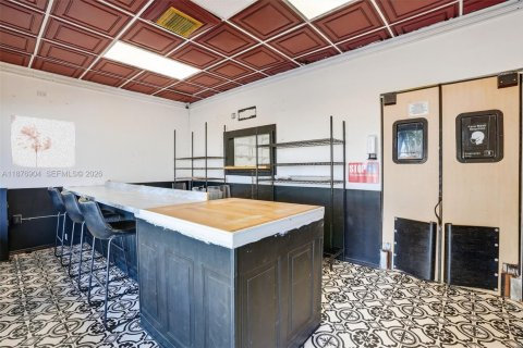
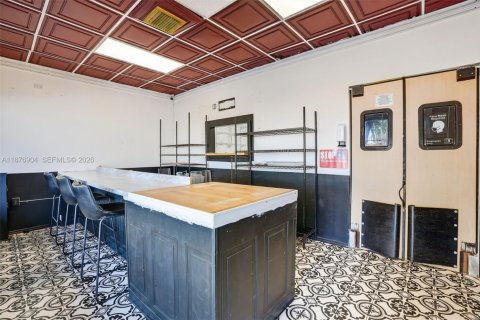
- wall art [10,114,76,169]
